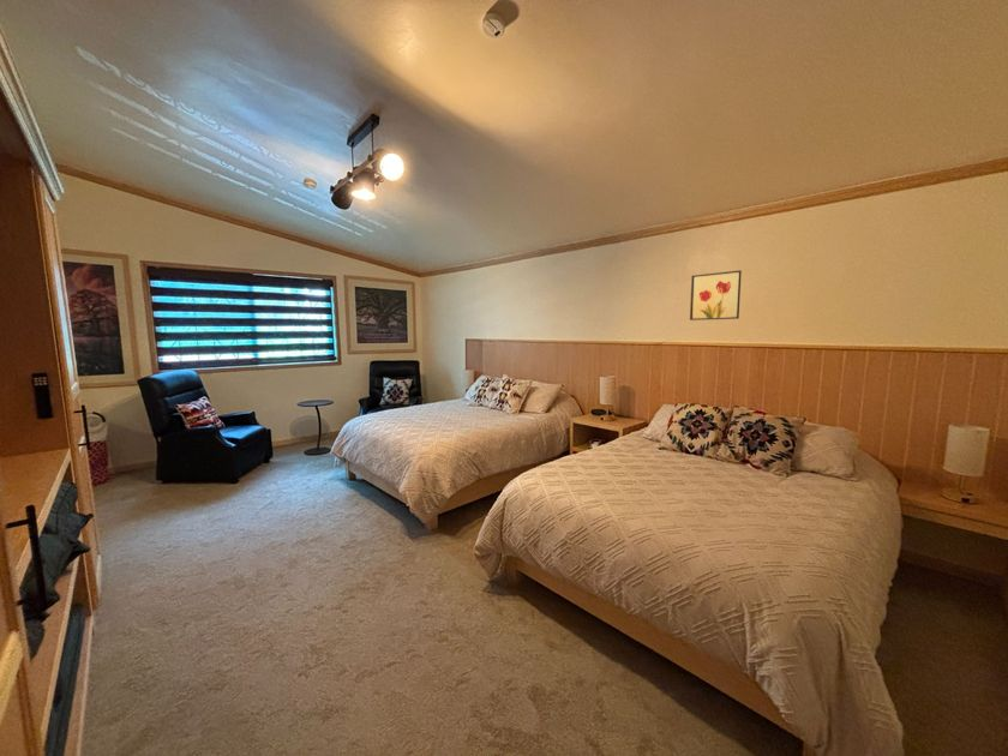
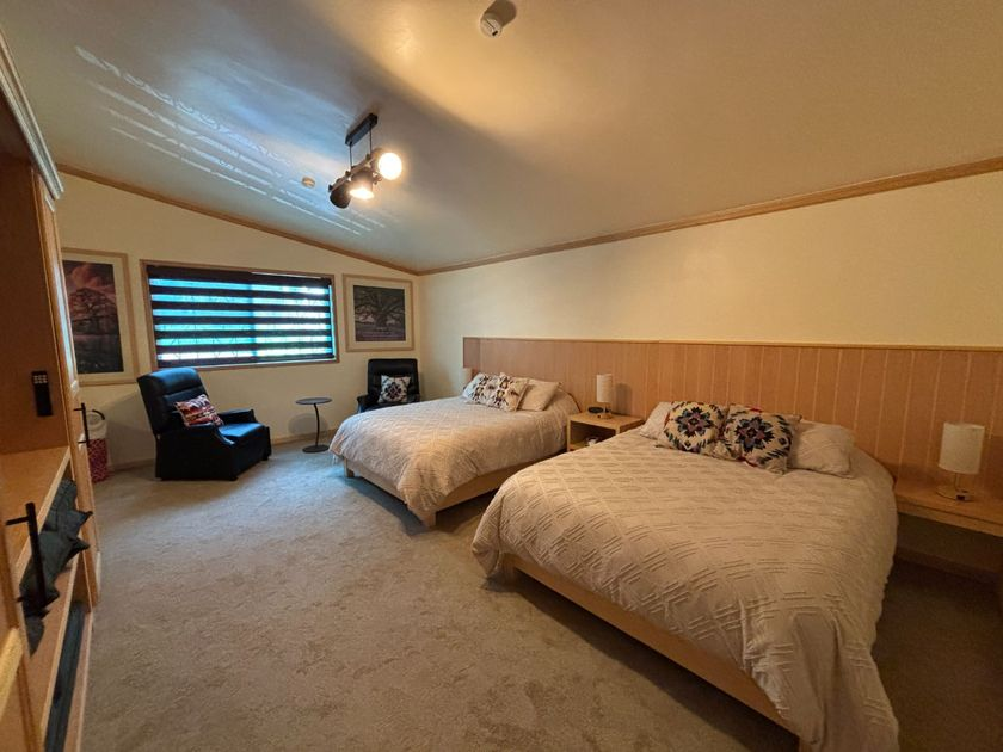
- wall art [689,269,743,322]
